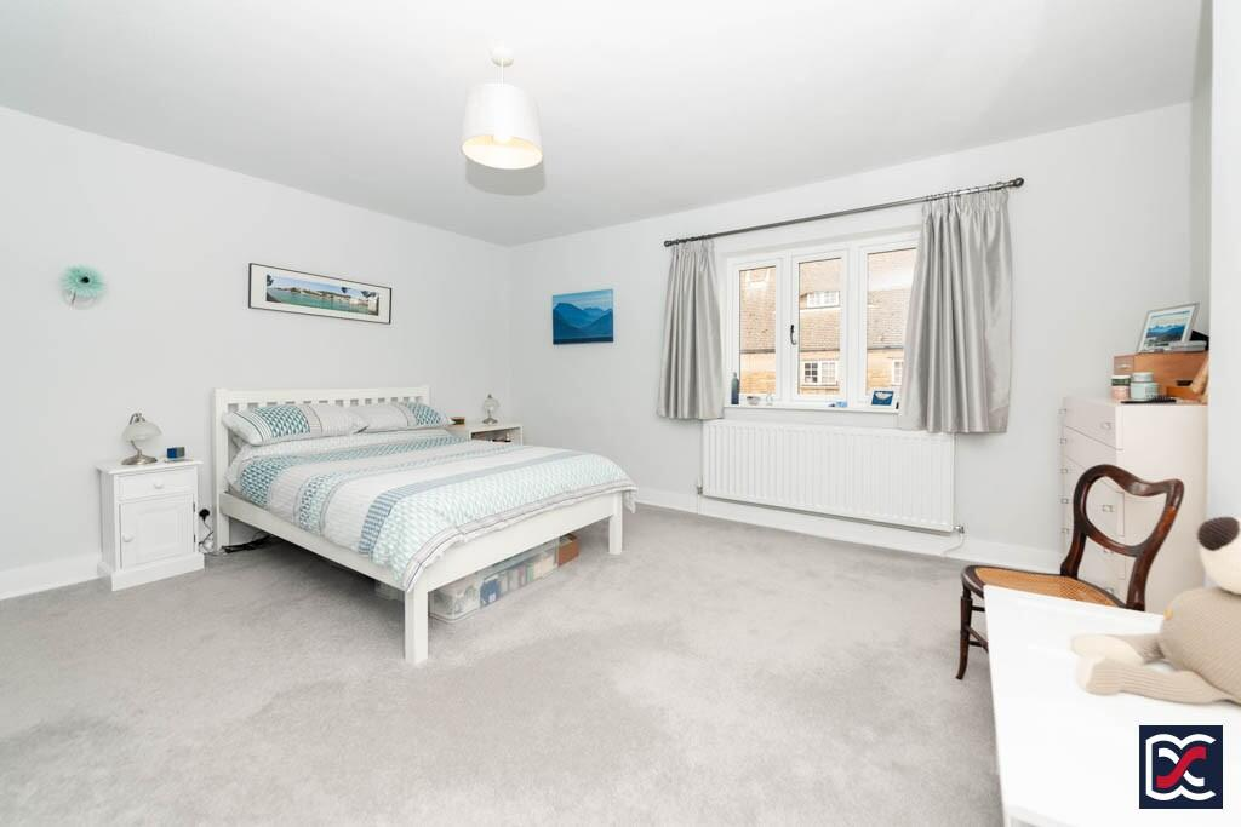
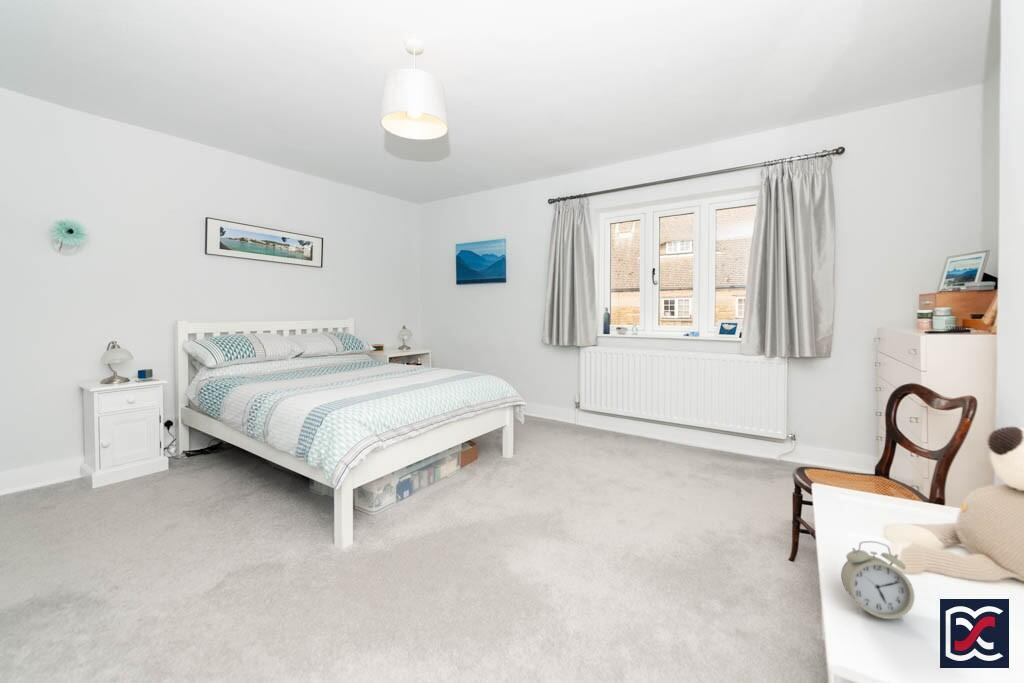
+ alarm clock [840,540,916,622]
